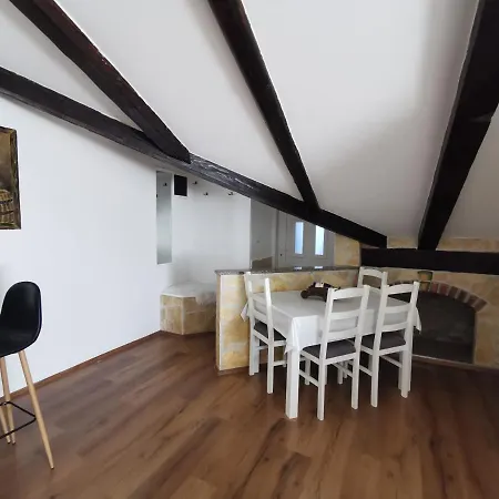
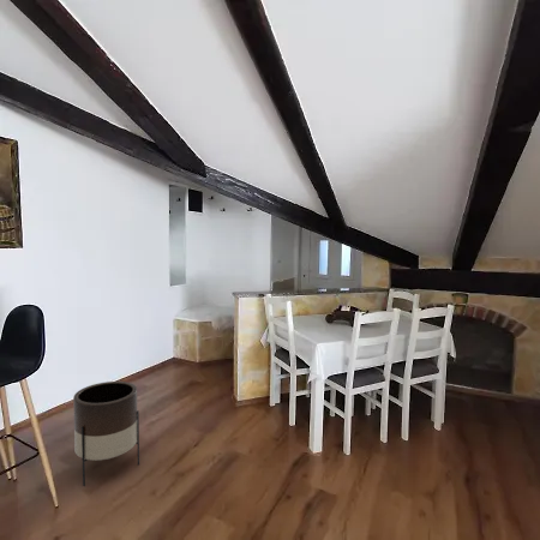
+ planter [72,380,140,487]
